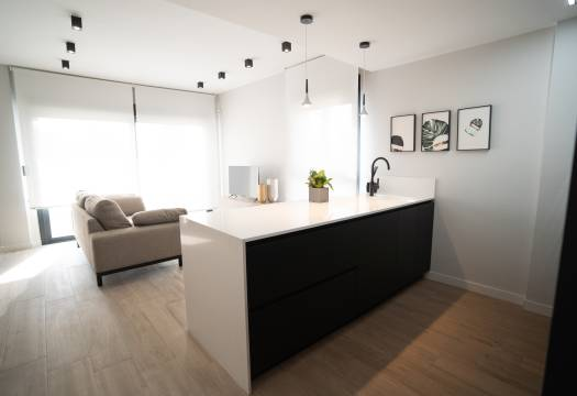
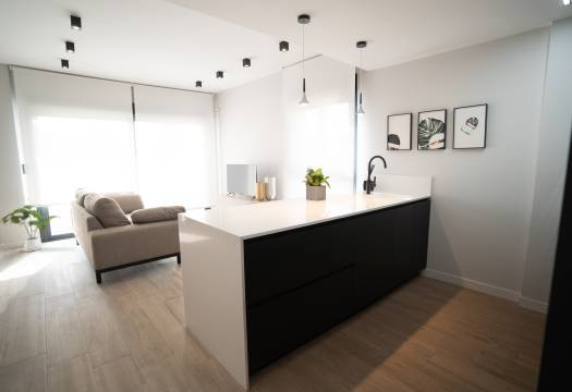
+ house plant [0,204,61,253]
